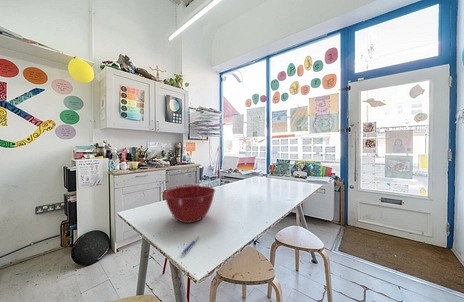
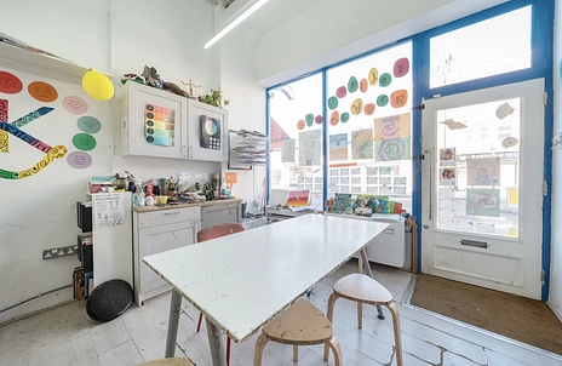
- pen [181,235,200,255]
- mixing bowl [163,185,216,224]
